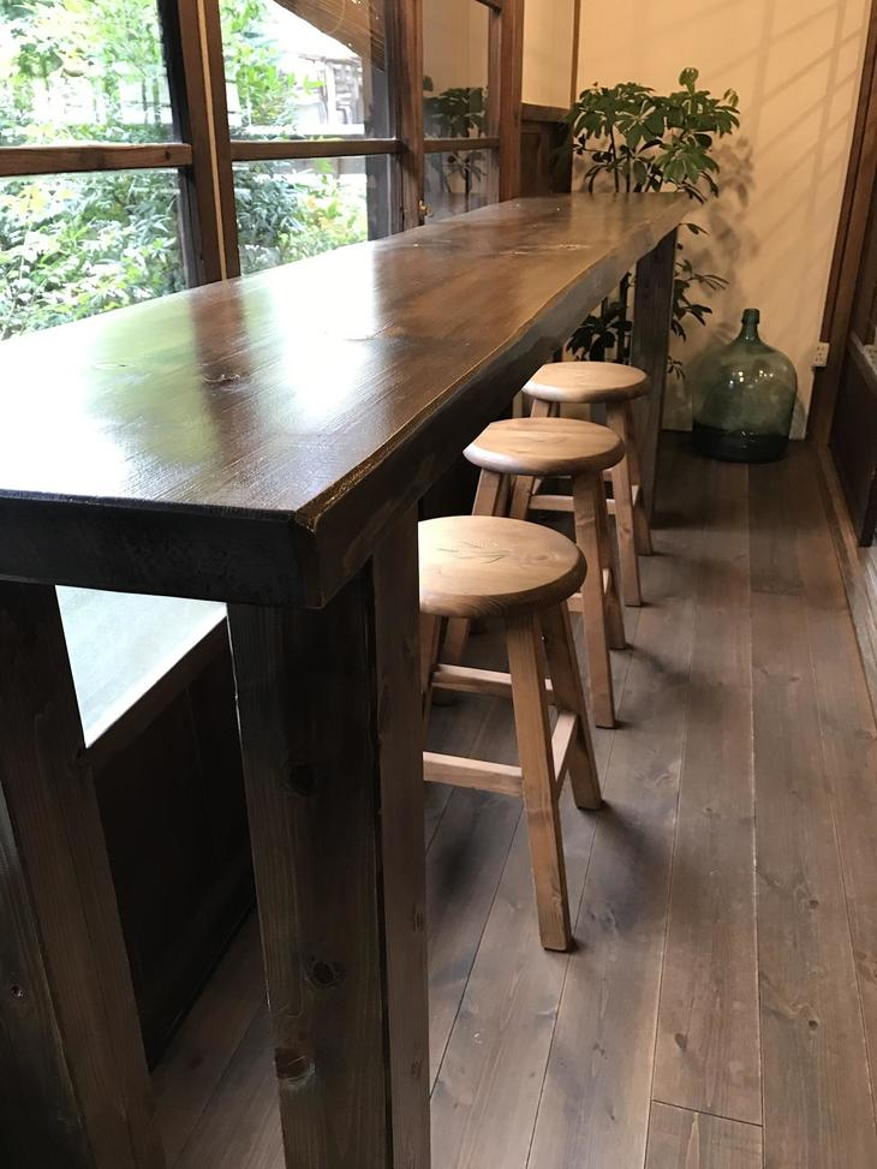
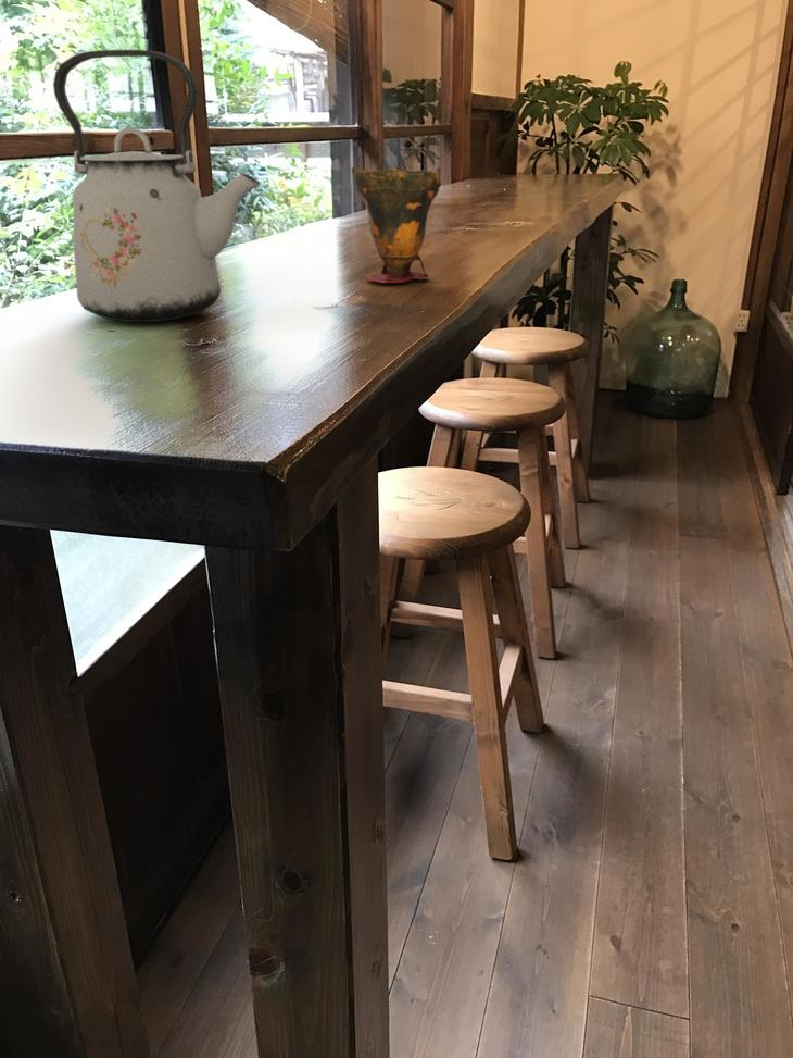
+ kettle [52,49,262,323]
+ cup [351,165,442,284]
